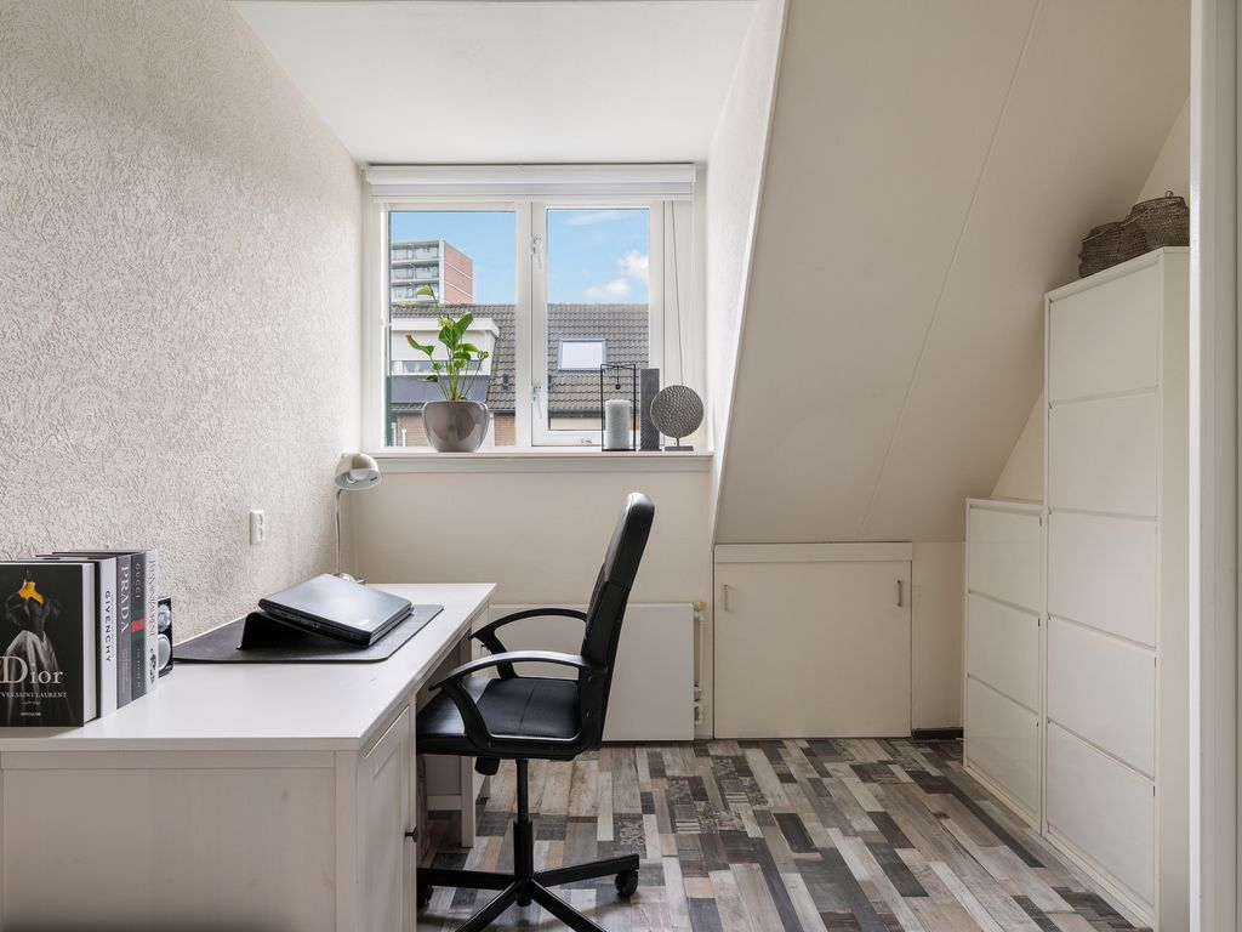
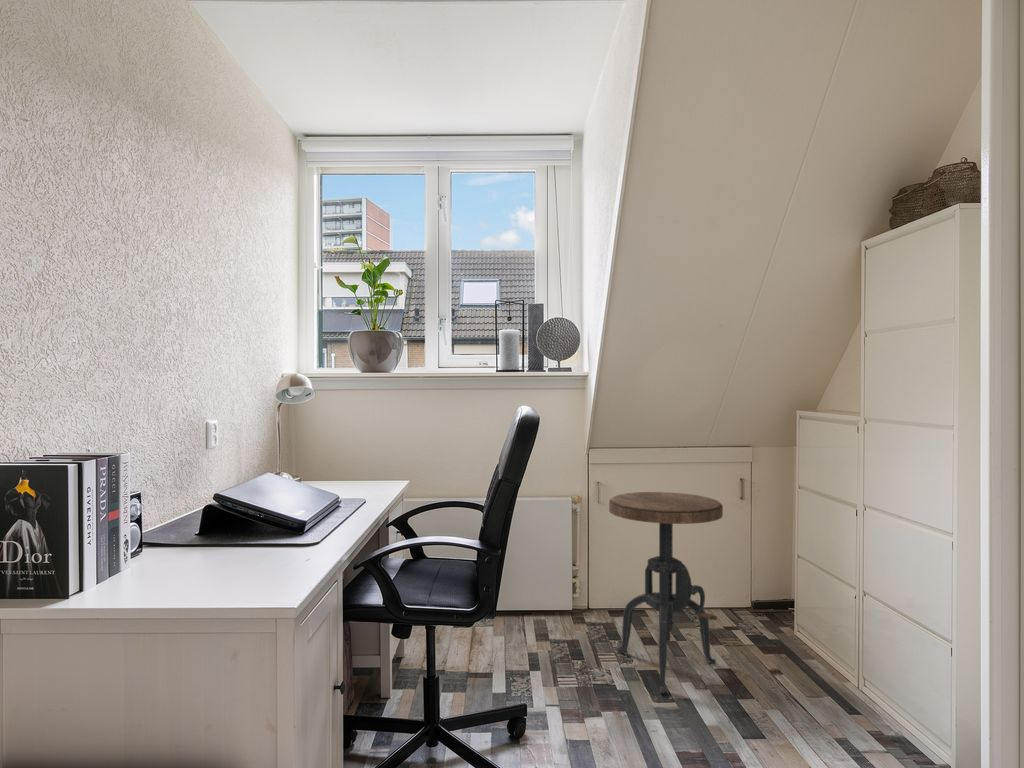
+ side table [608,491,724,694]
